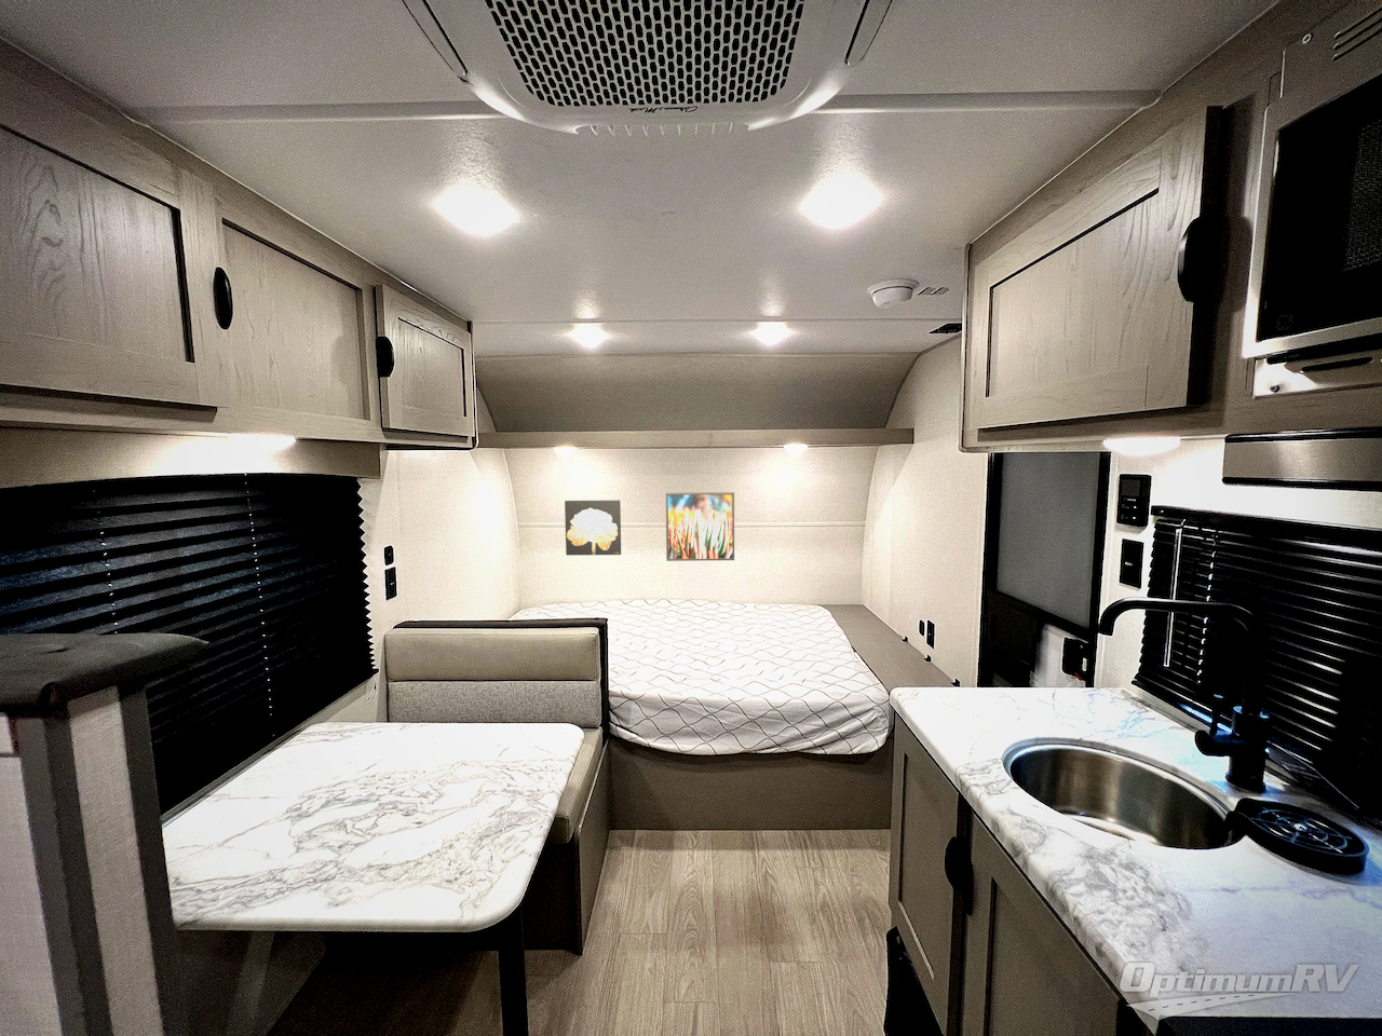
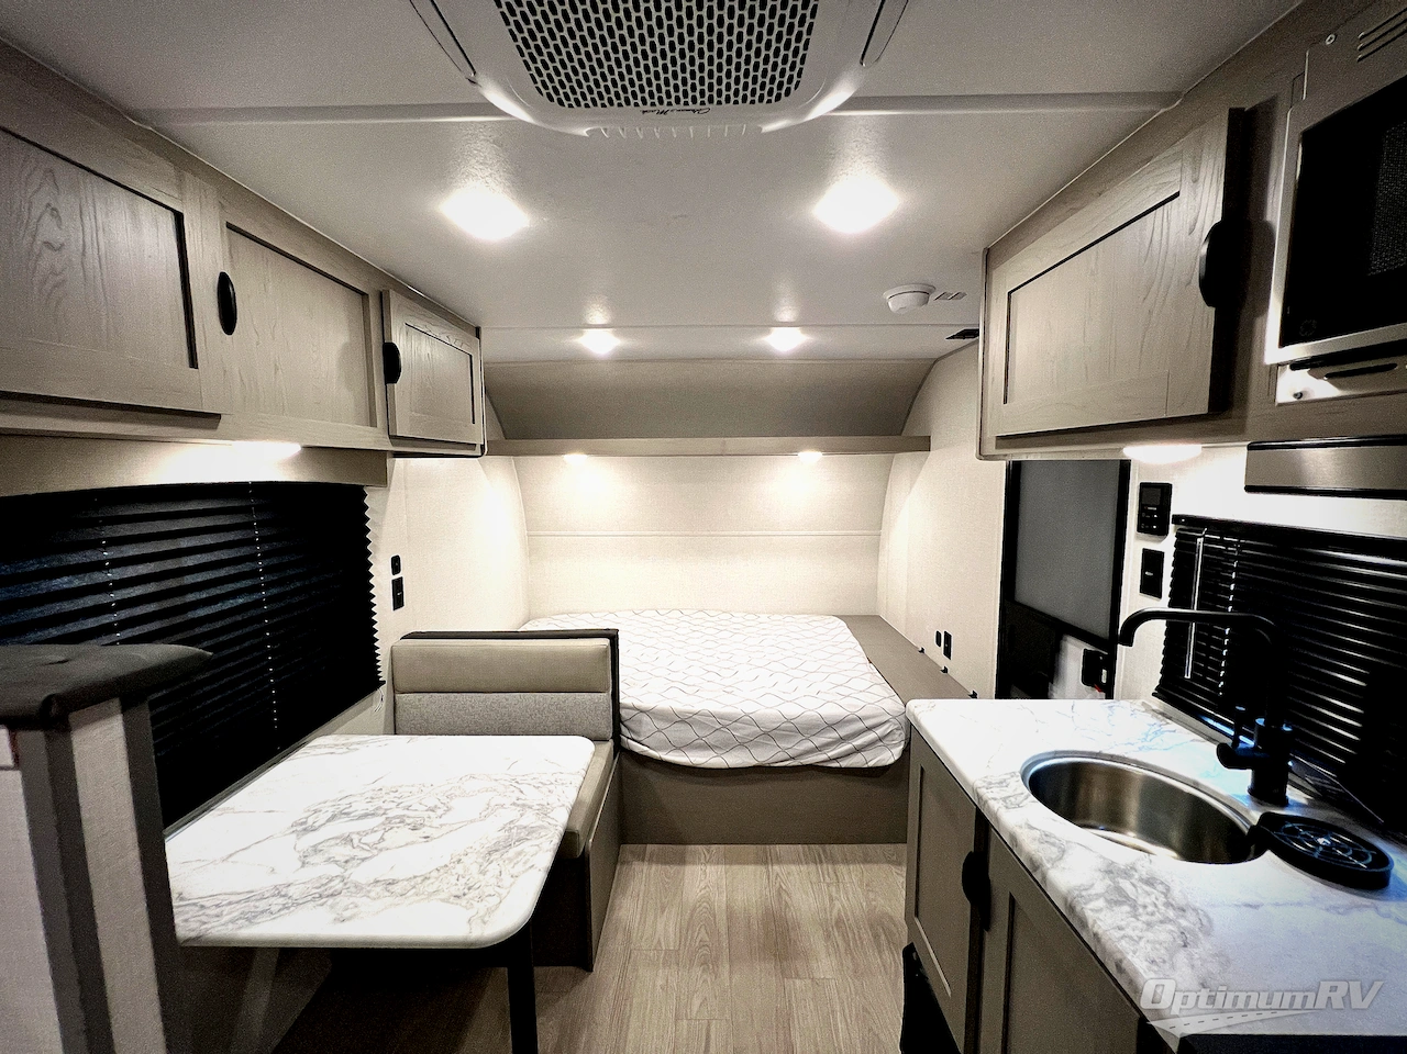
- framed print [665,491,736,563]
- wall art [564,499,622,557]
